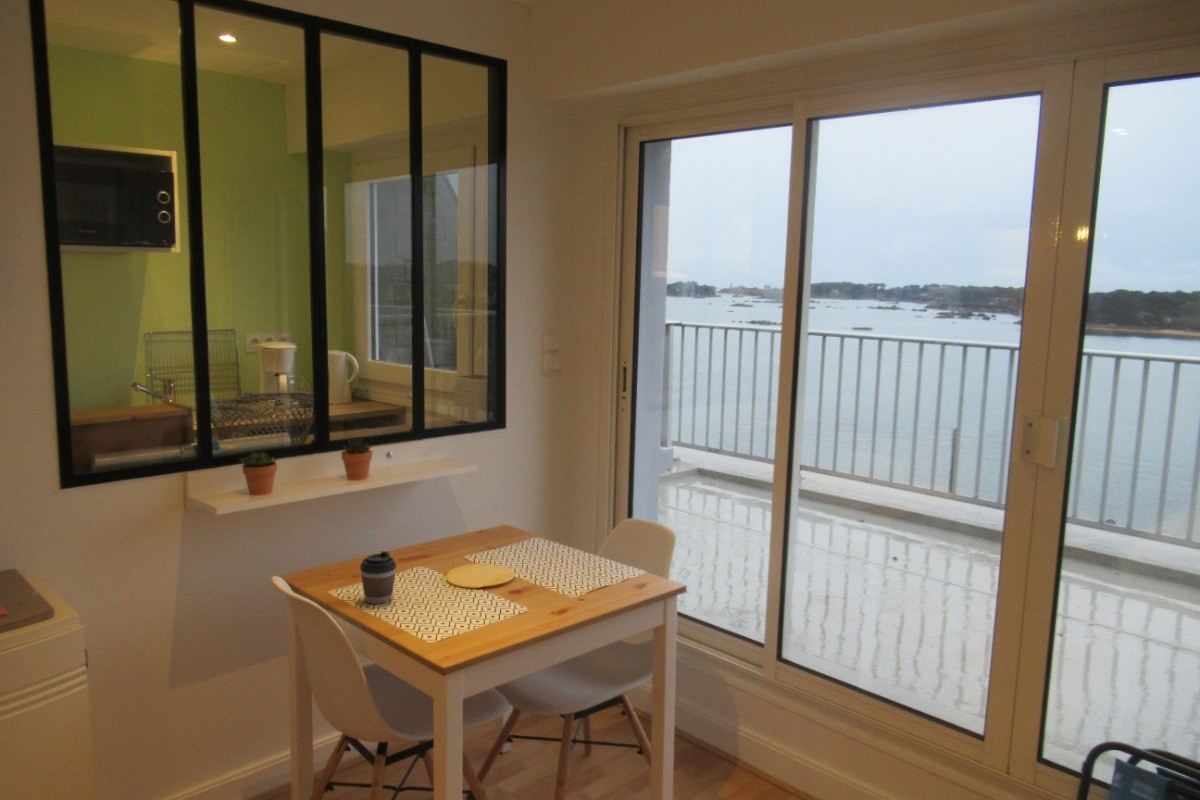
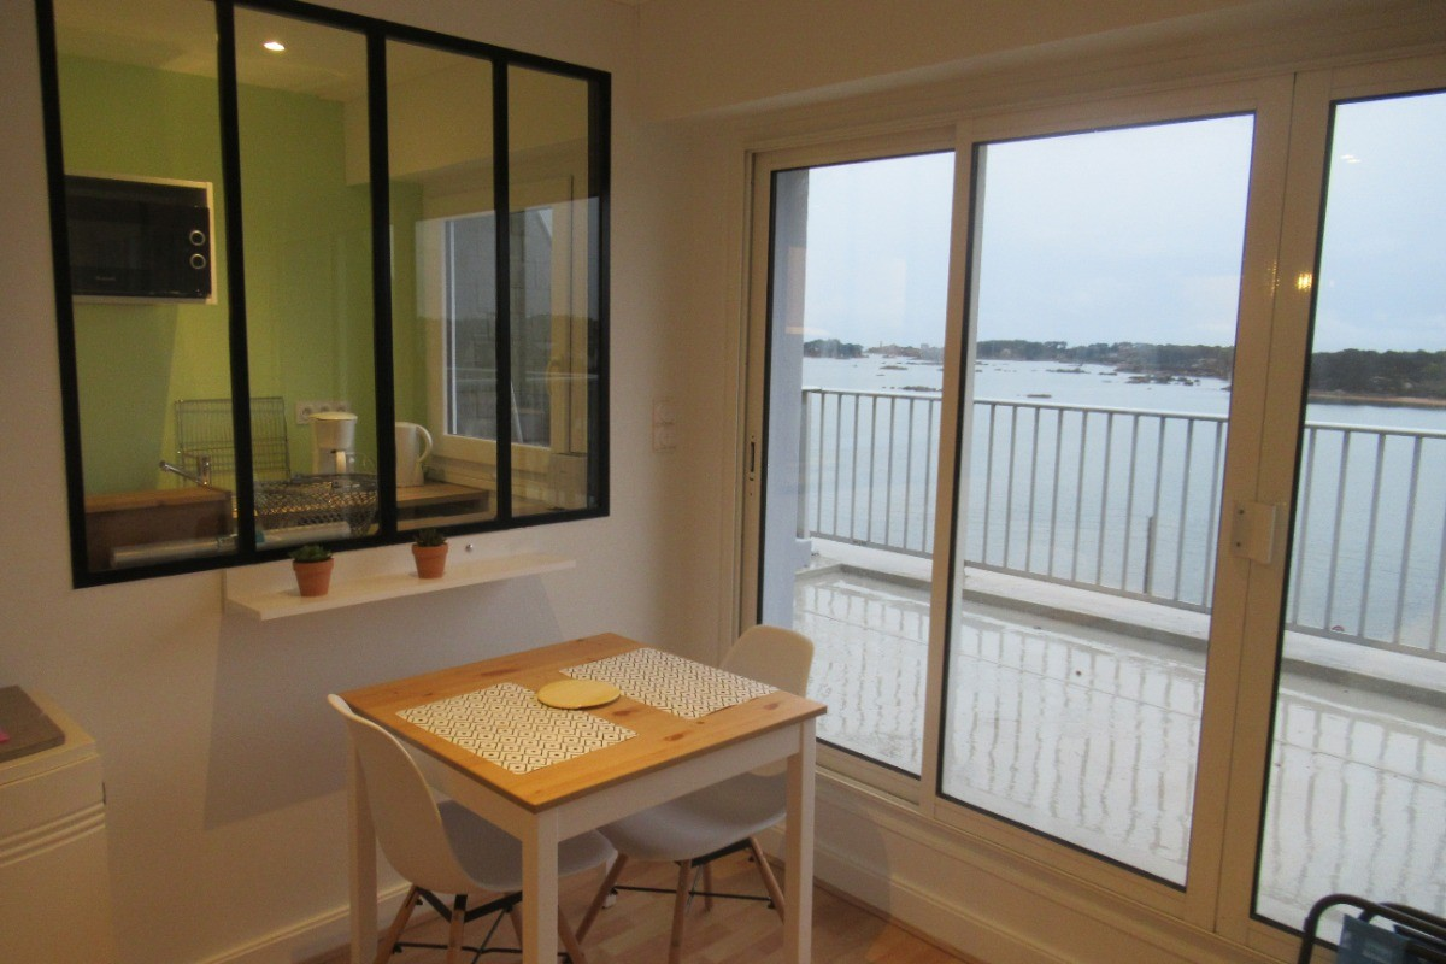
- coffee cup [359,550,397,605]
